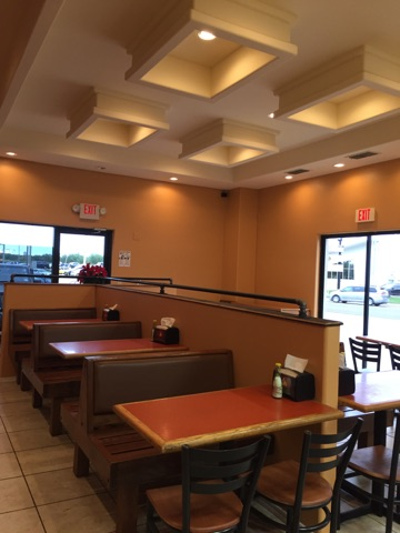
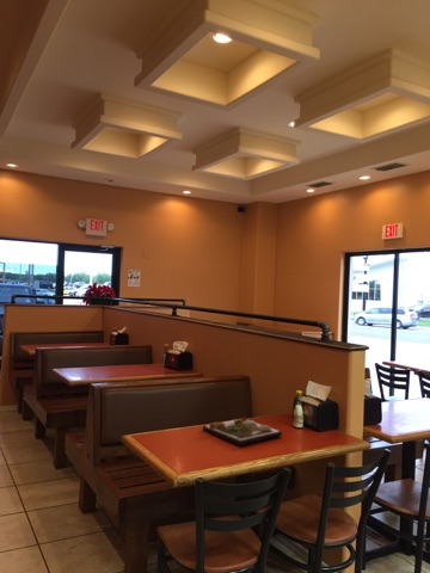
+ dinner plate [202,415,283,446]
